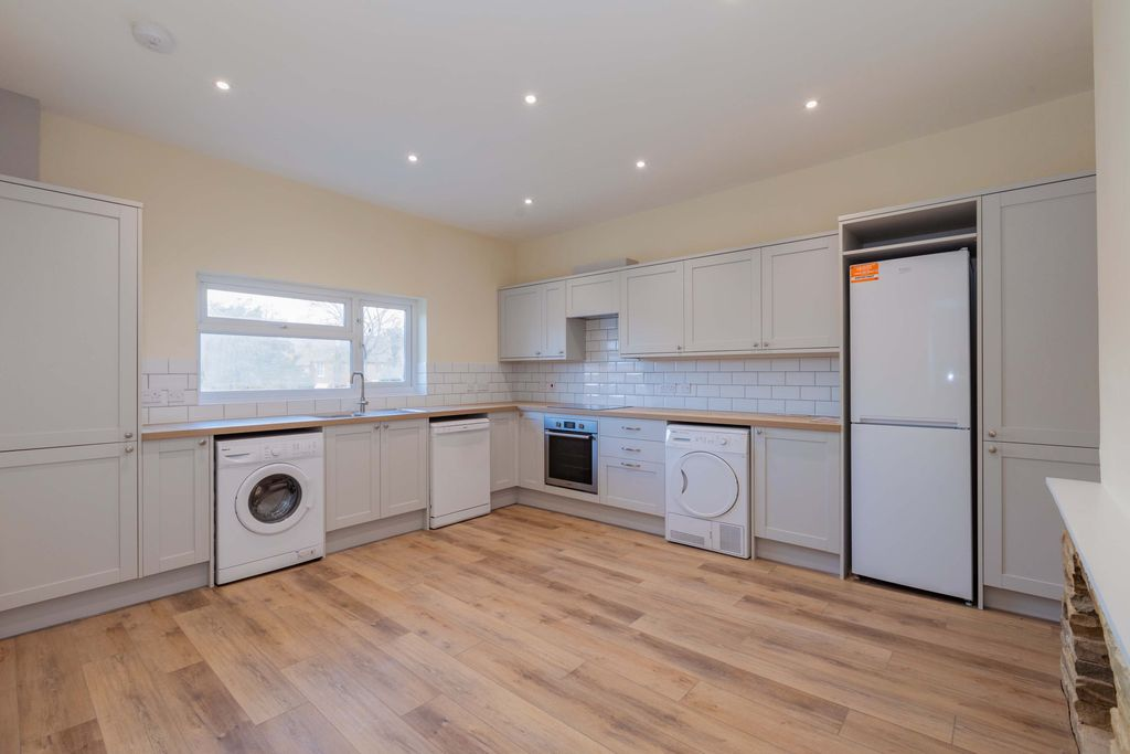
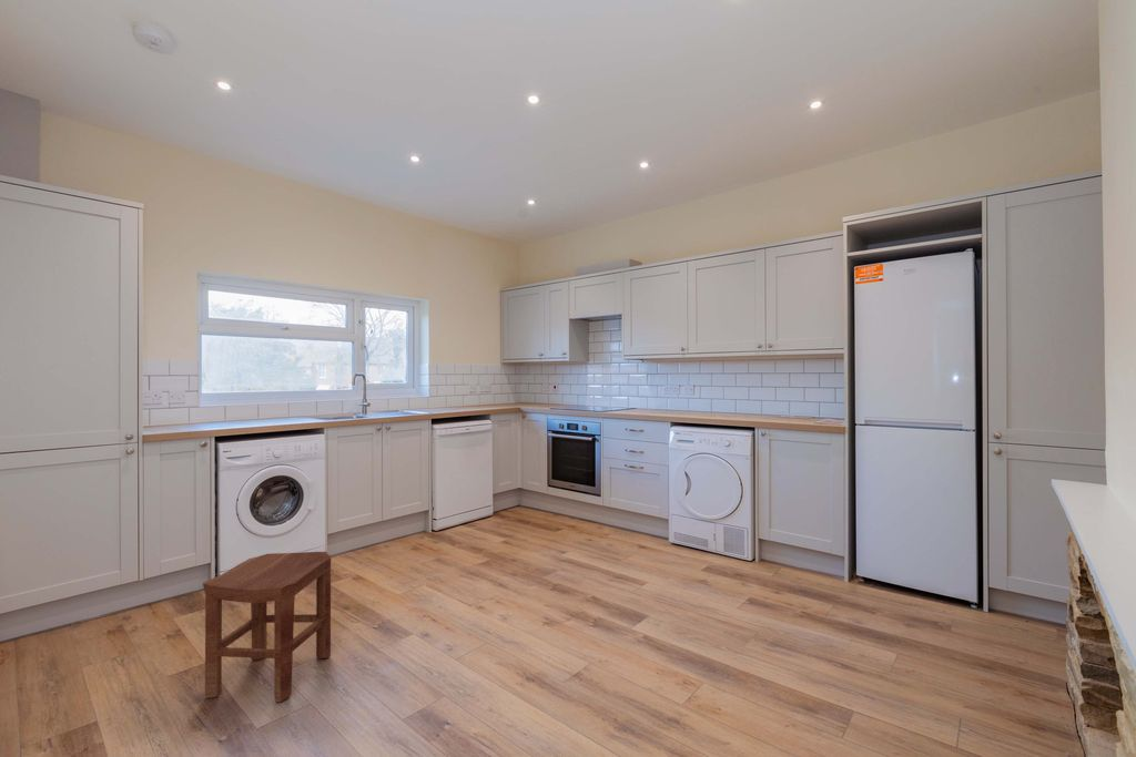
+ stool [202,551,332,703]
